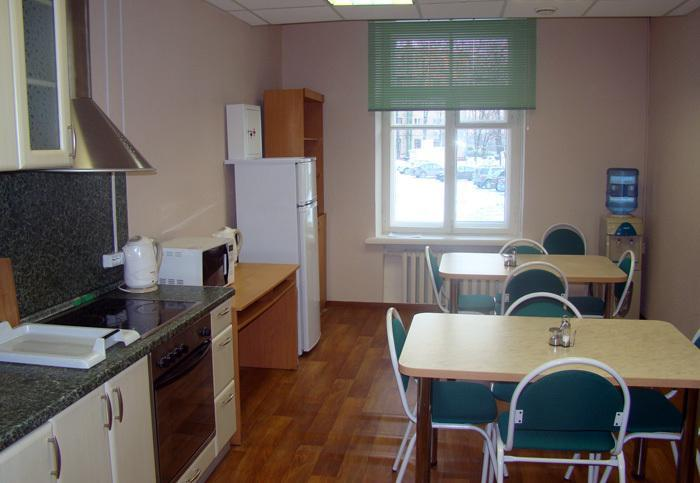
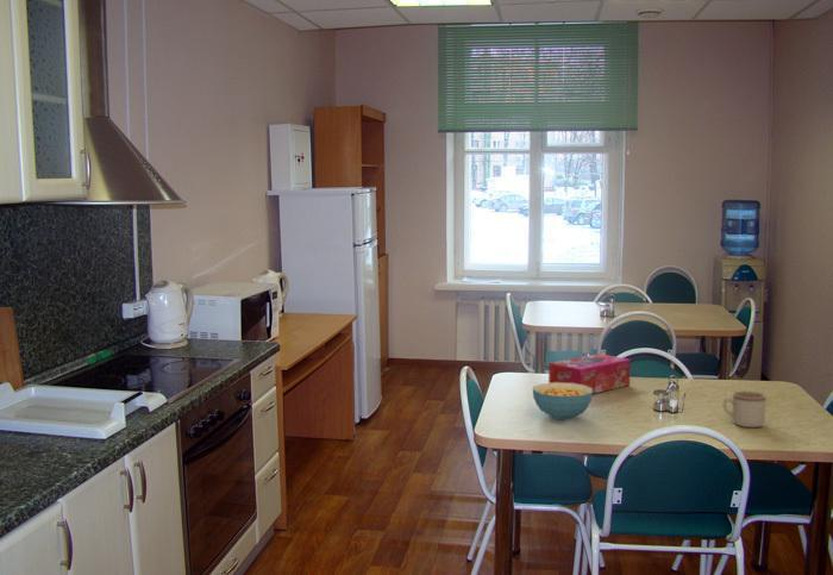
+ cereal bowl [532,382,593,421]
+ mug [722,389,768,429]
+ tissue box [547,352,632,395]
